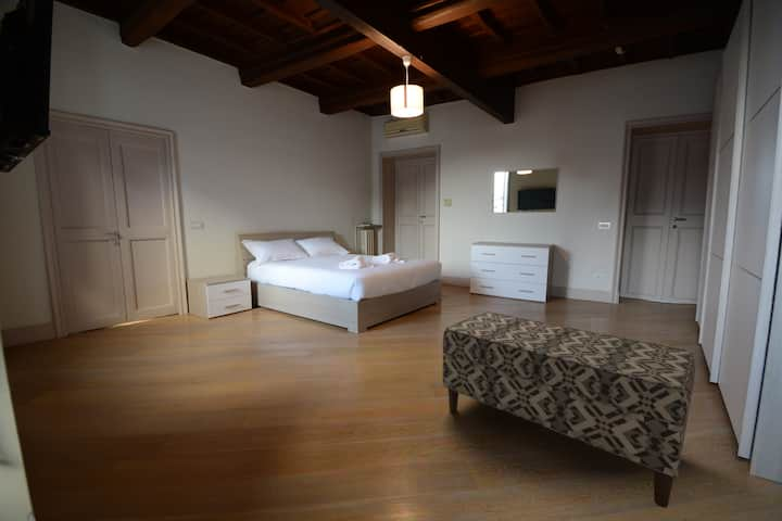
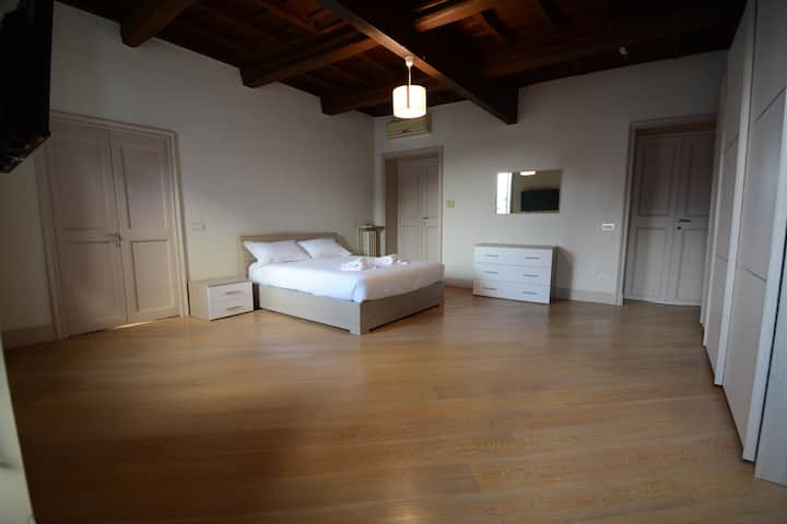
- bench [442,310,696,509]
